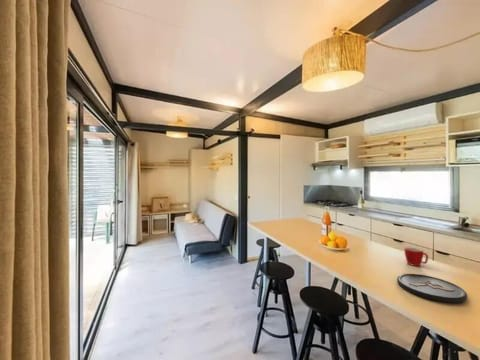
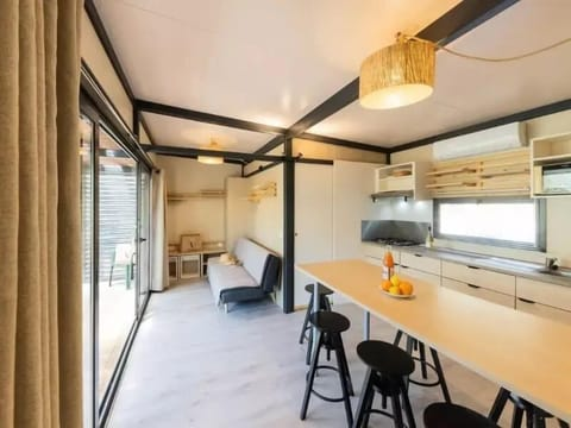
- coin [396,273,468,304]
- mug [404,246,429,267]
